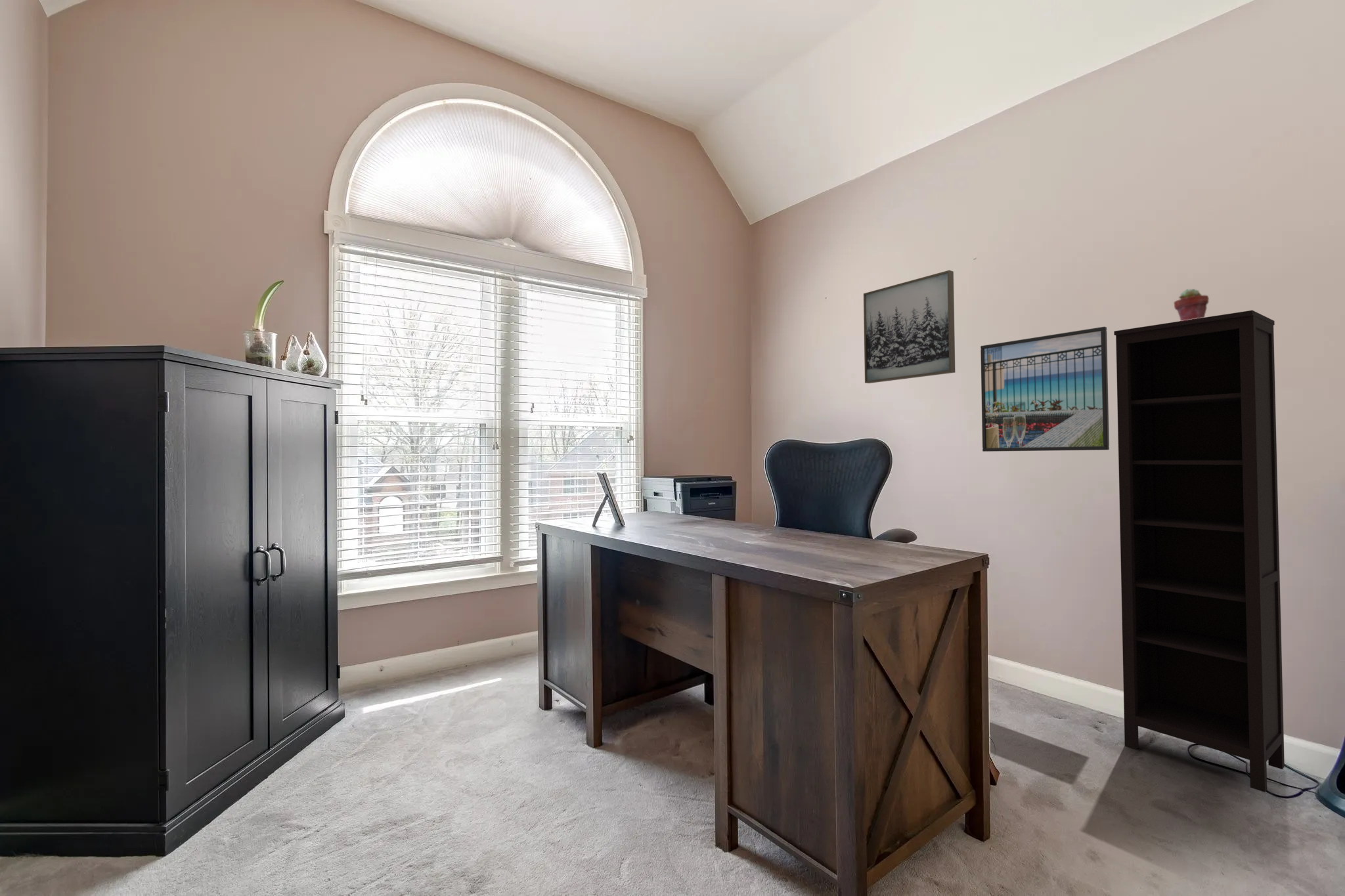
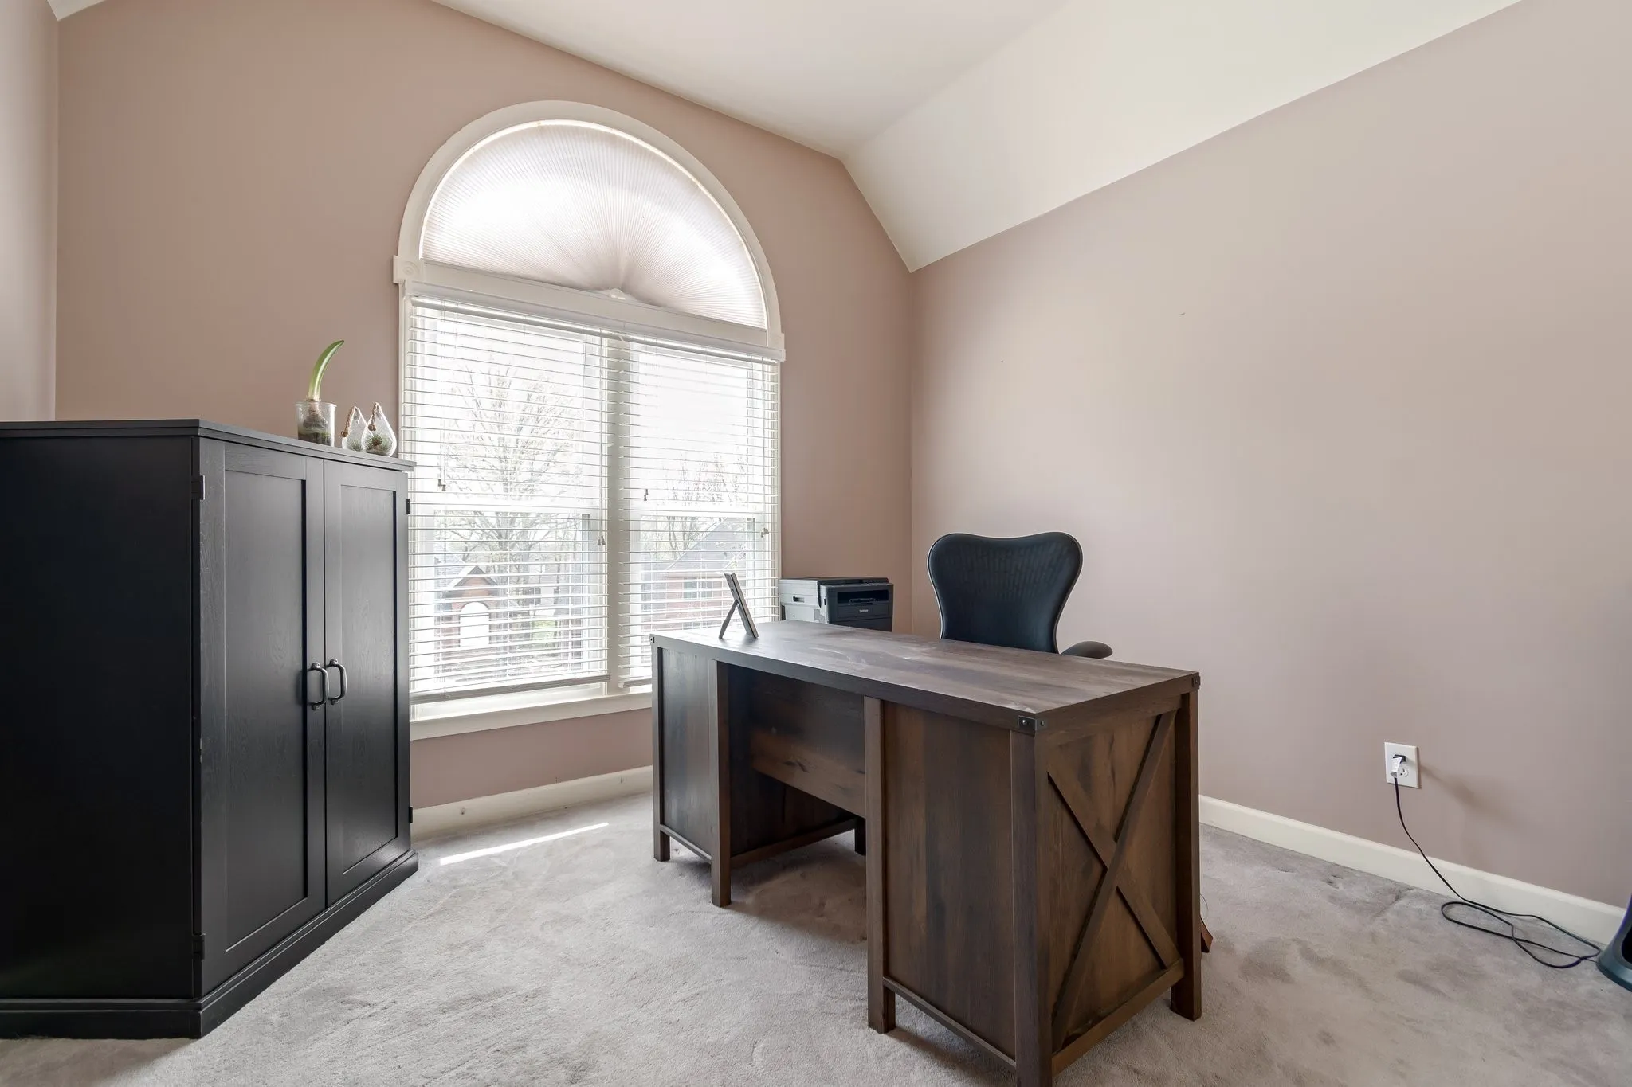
- wall art [863,270,956,384]
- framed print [980,326,1110,452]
- potted succulent [1173,288,1210,321]
- bookcase [1113,310,1285,793]
